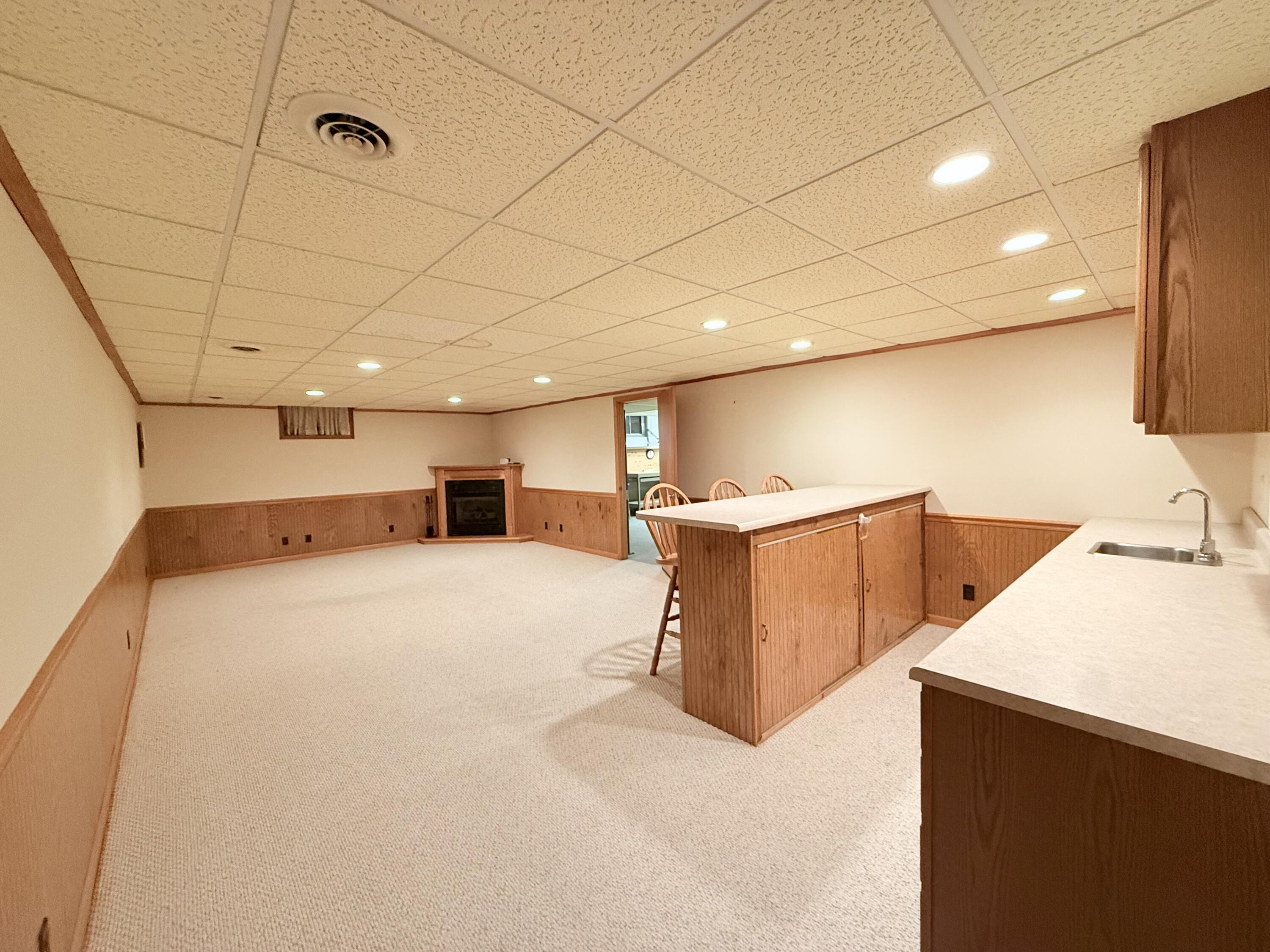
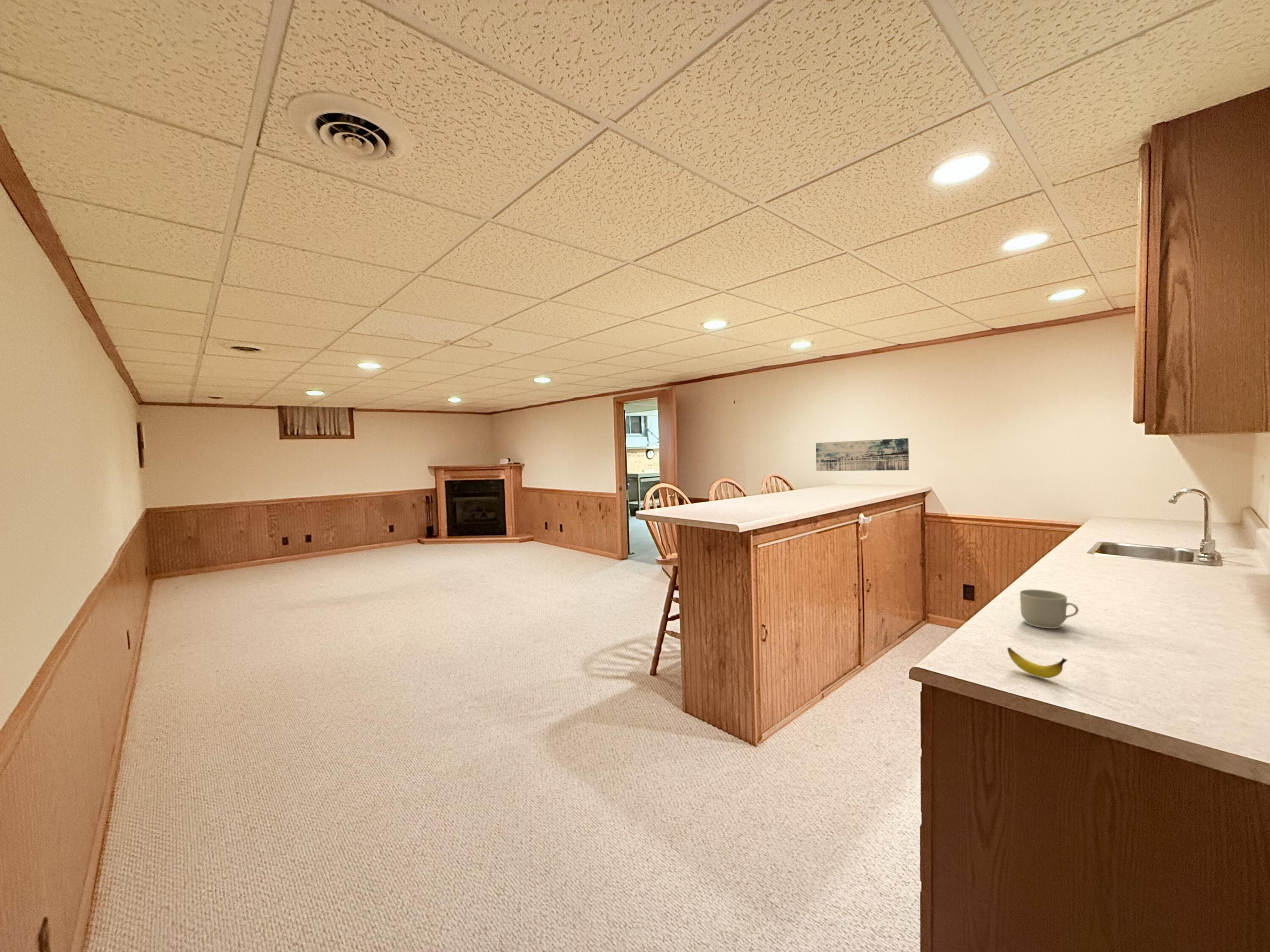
+ mug [1019,589,1079,629]
+ wall art [815,438,909,471]
+ banana [1007,647,1068,679]
